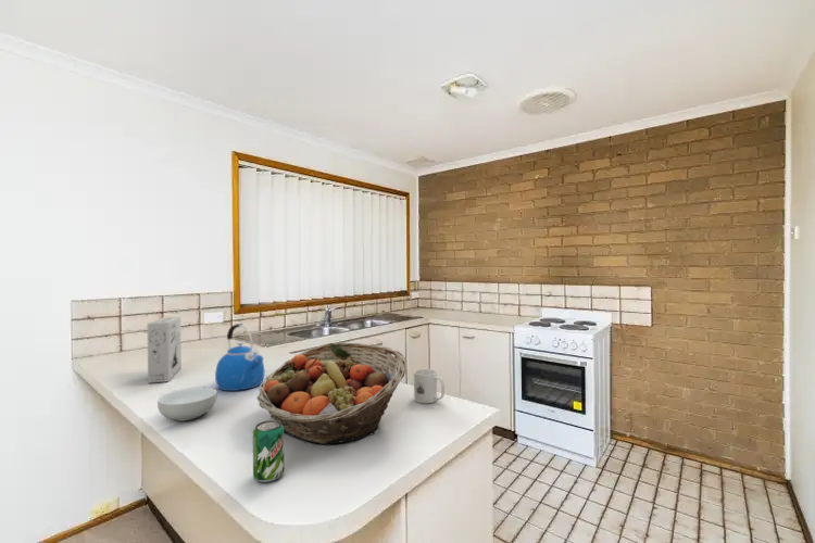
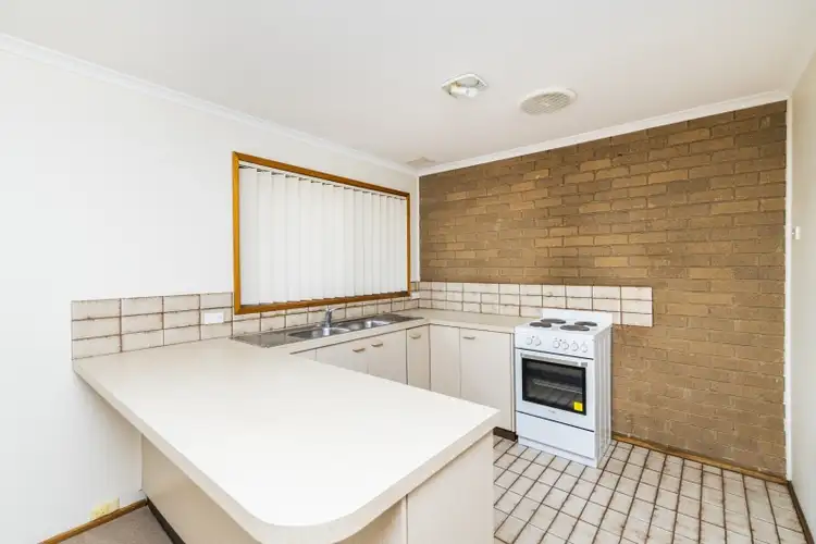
- beverage can [252,419,285,483]
- kettle [214,323,265,392]
- cereal bowl [156,387,218,421]
- cereal box [147,316,183,384]
- mug [413,368,446,404]
- fruit basket [256,342,408,445]
